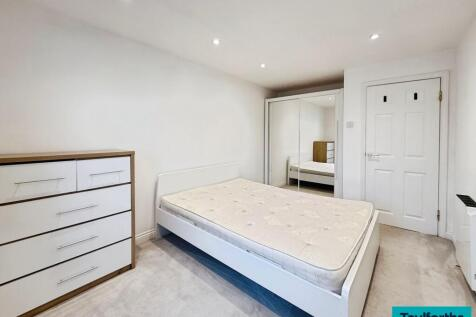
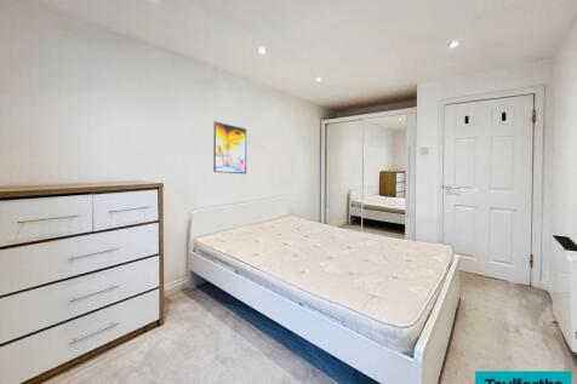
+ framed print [212,120,247,176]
